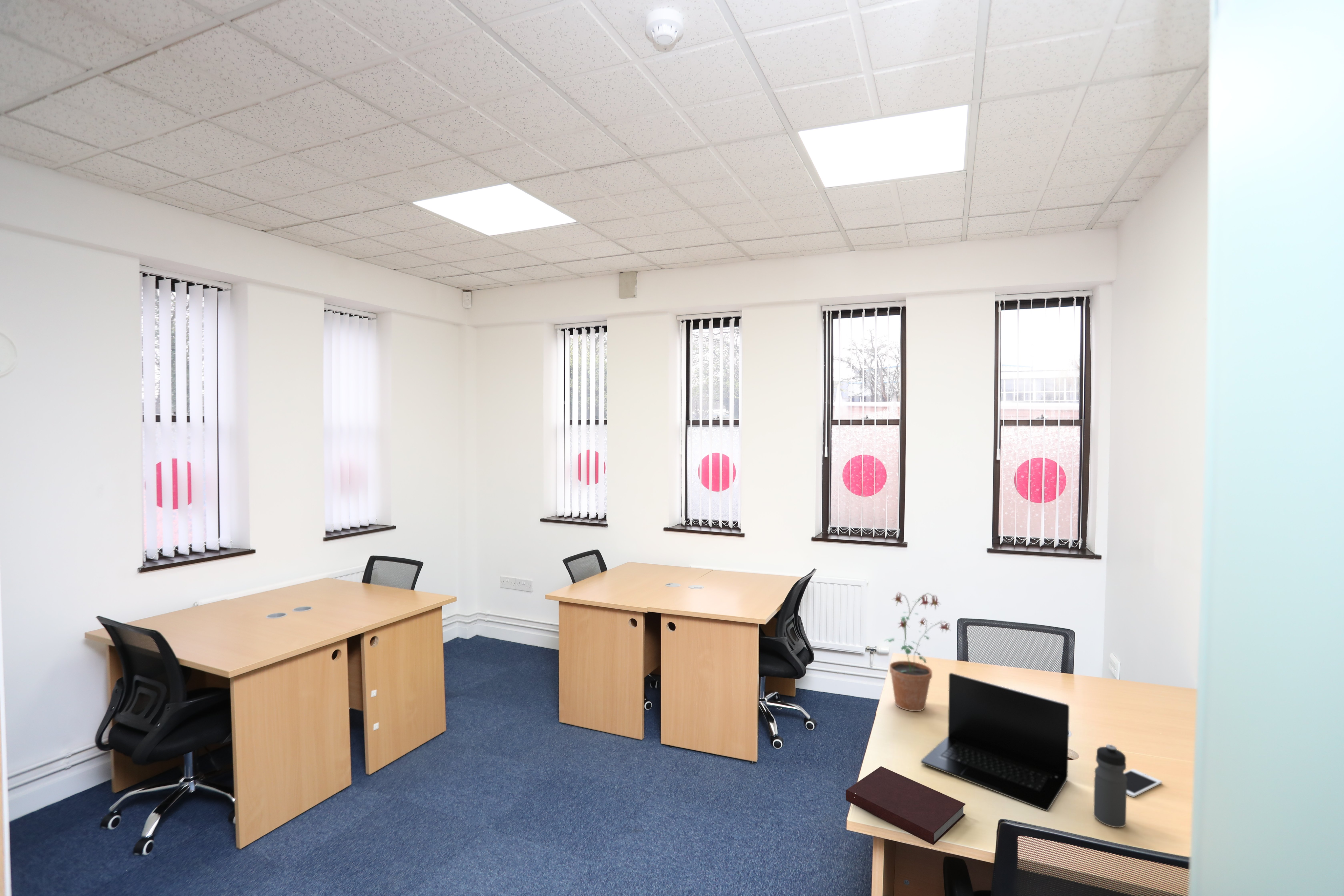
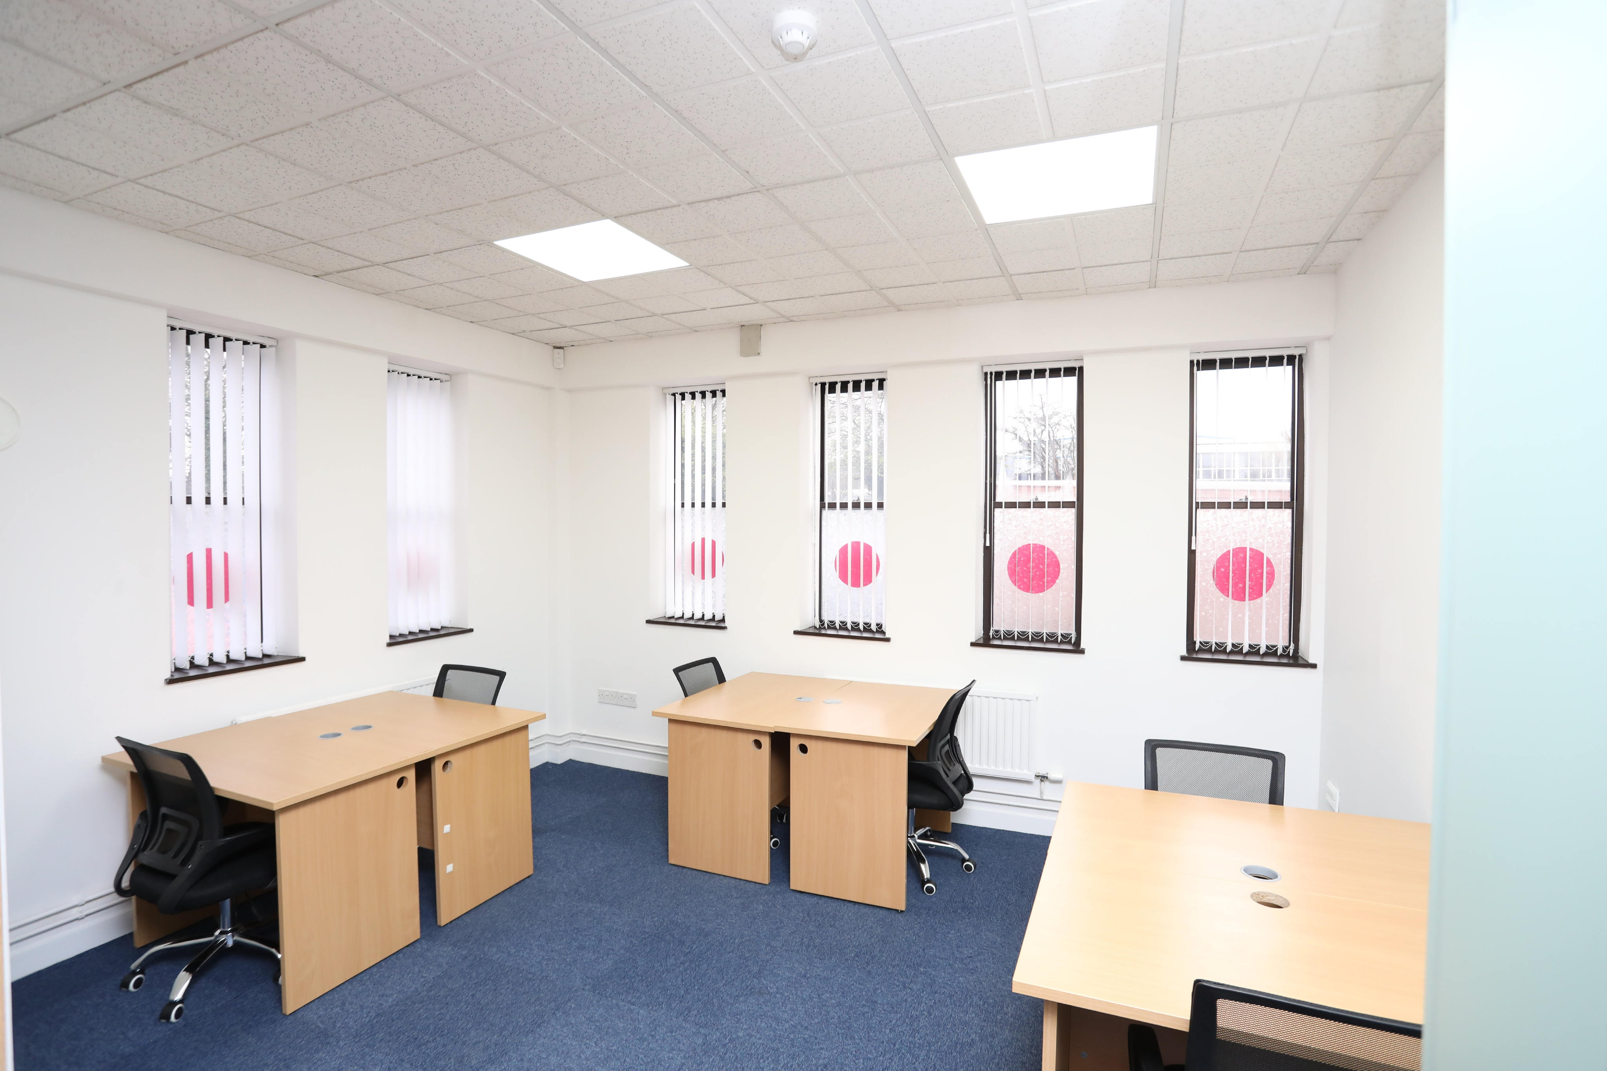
- laptop [921,673,1070,811]
- notebook [845,766,966,845]
- water bottle [1093,744,1127,828]
- potted plant [883,592,952,712]
- cell phone [1124,769,1162,798]
